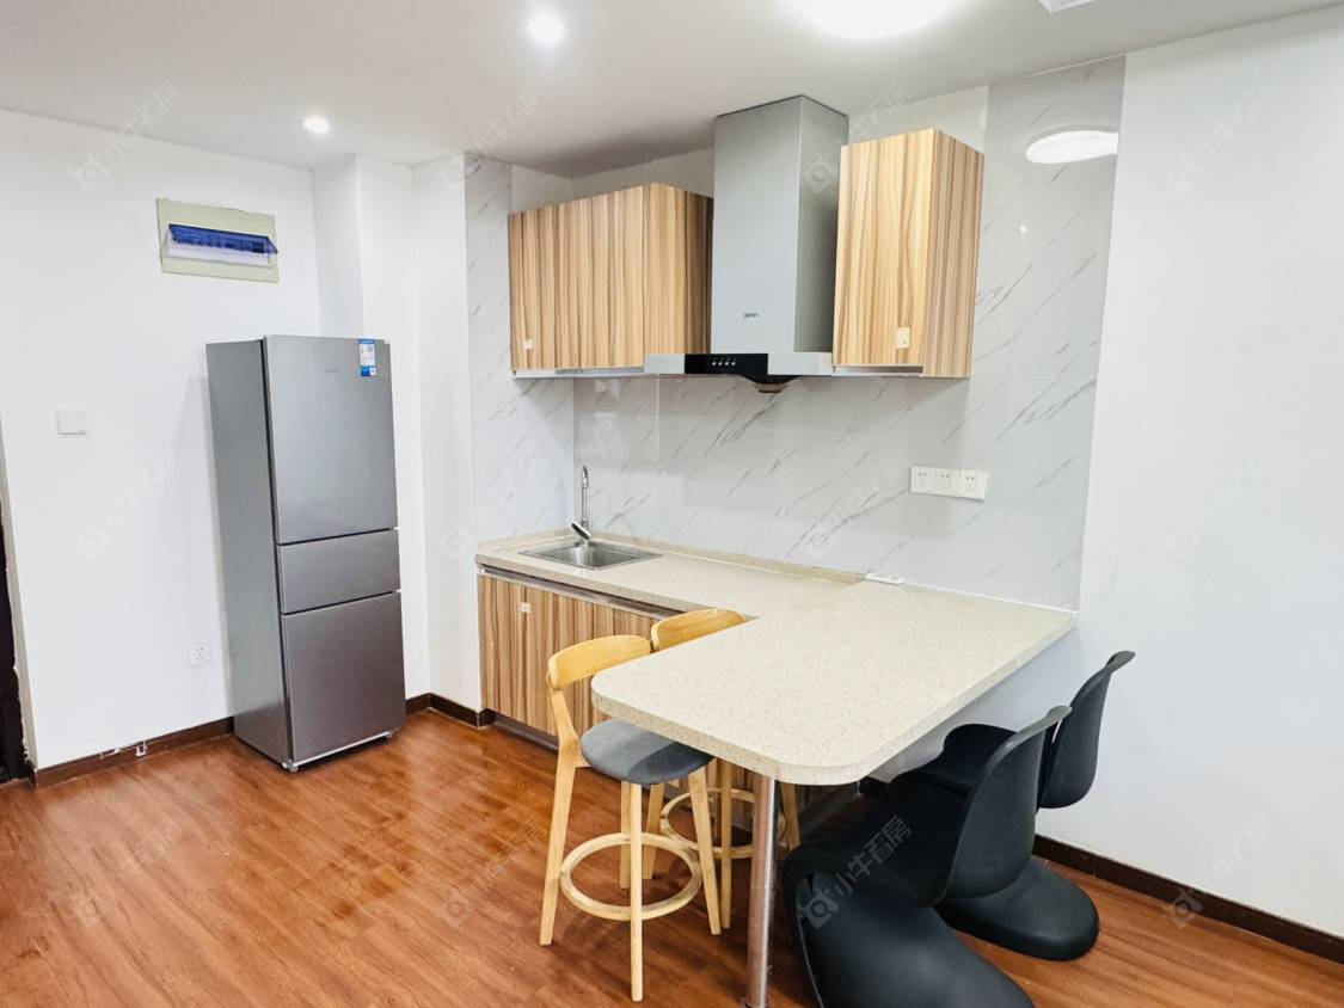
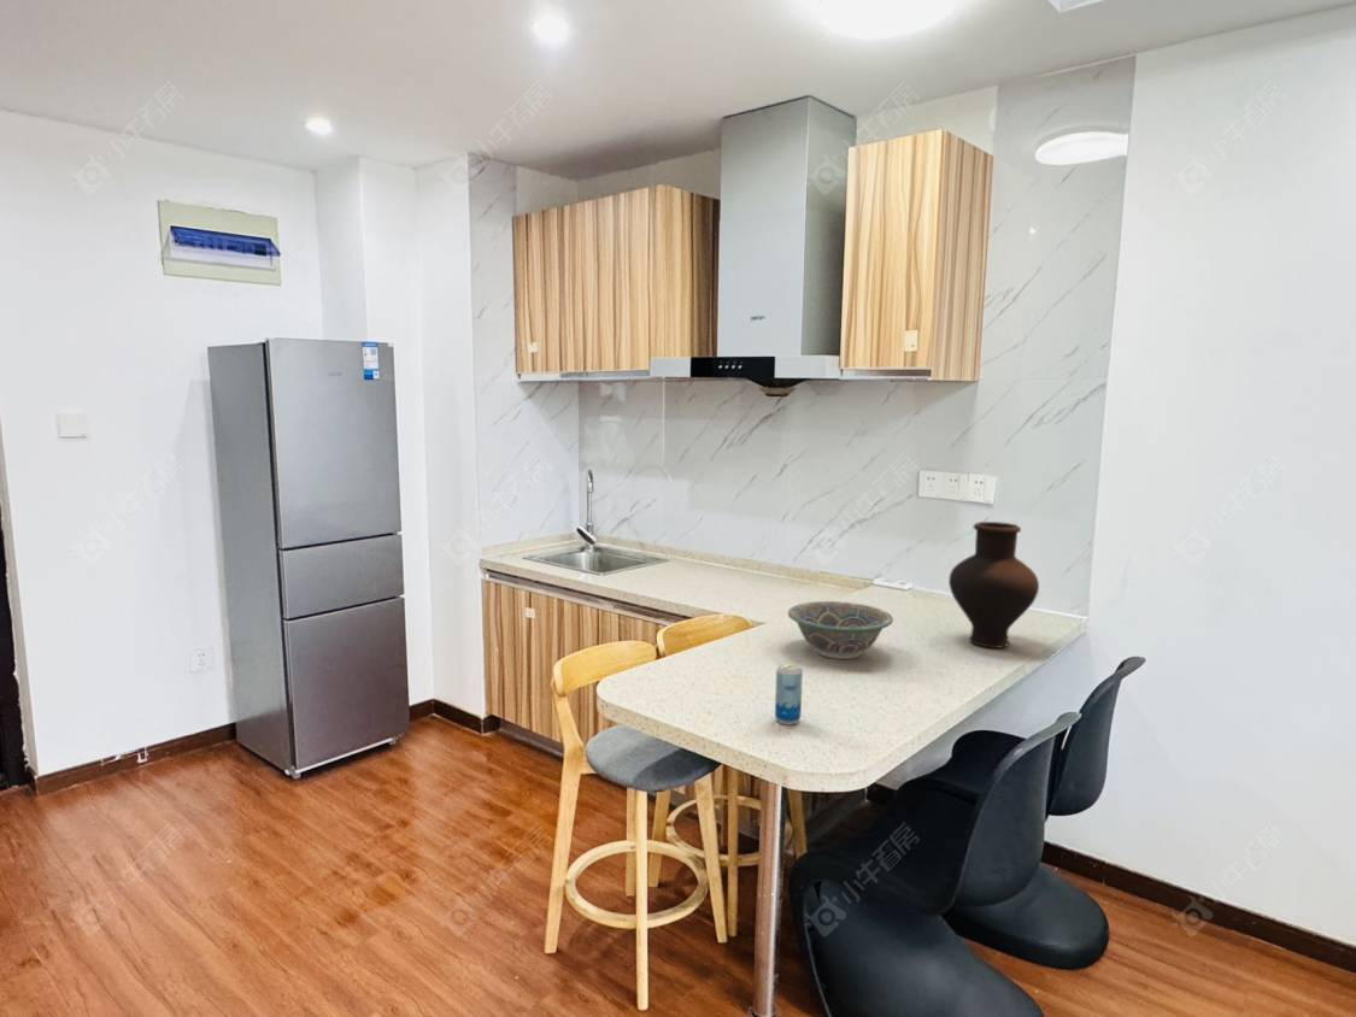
+ vase [947,521,1040,649]
+ bowl [787,600,894,660]
+ beverage can [774,662,804,725]
